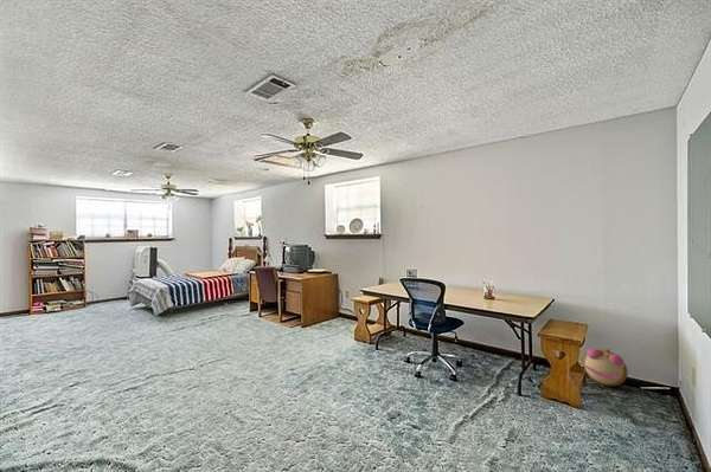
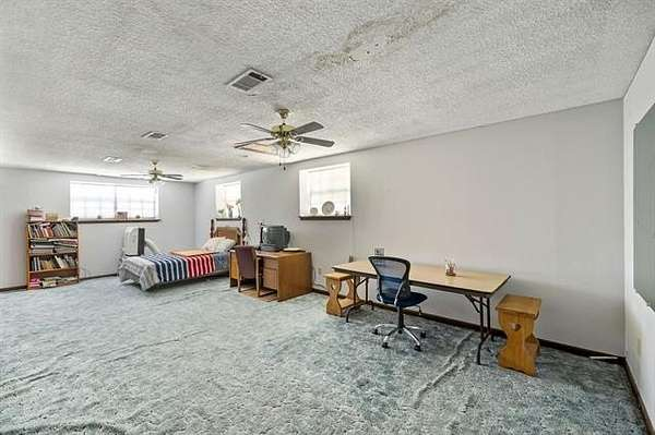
- plush toy [582,348,628,387]
